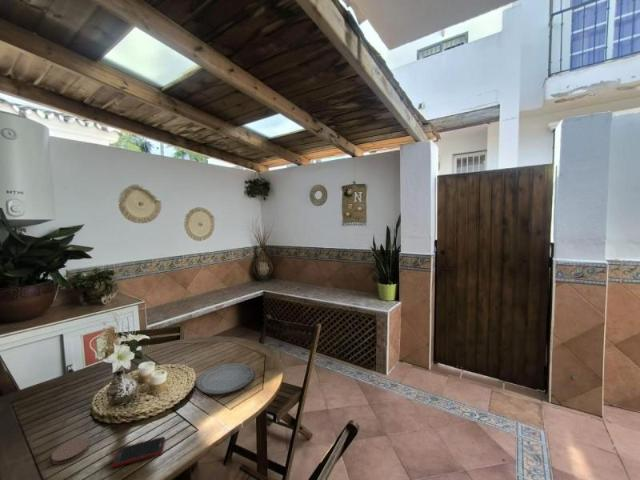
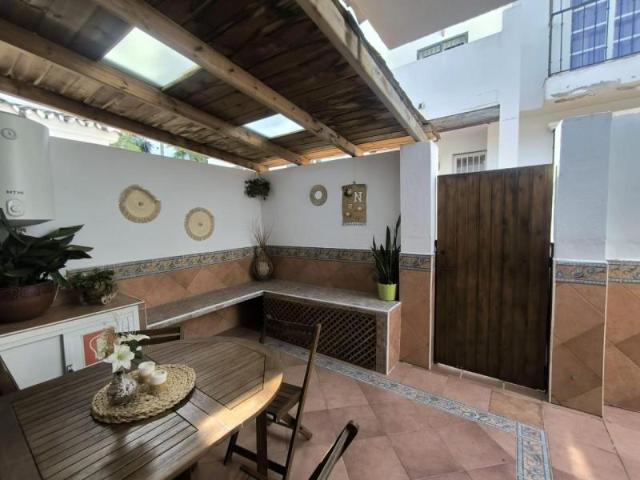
- plate [196,362,255,395]
- coaster [51,437,91,465]
- cell phone [112,436,166,468]
